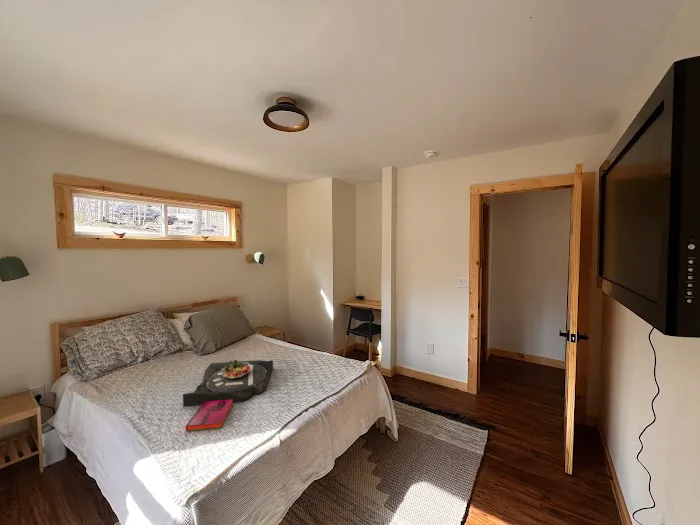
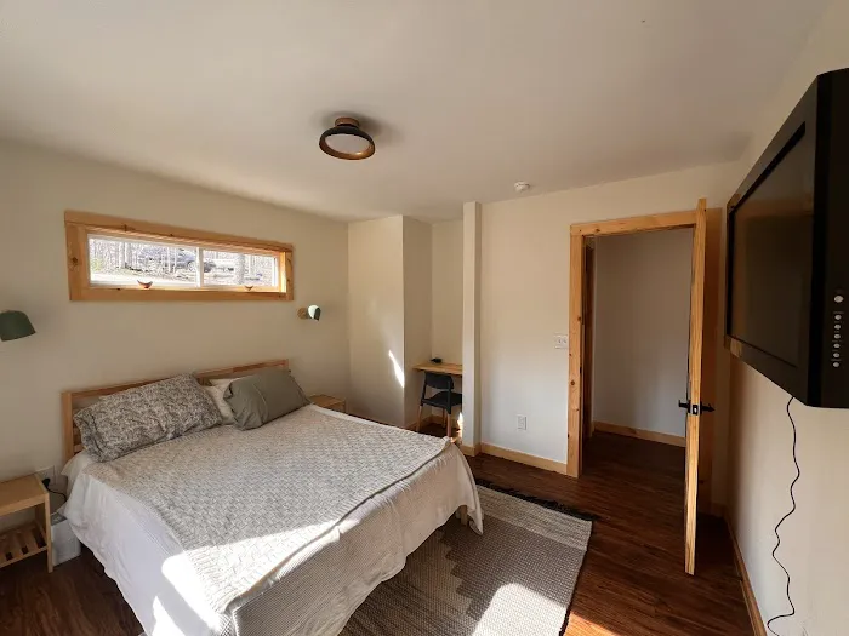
- serving tray [182,359,274,407]
- hardback book [185,399,234,432]
